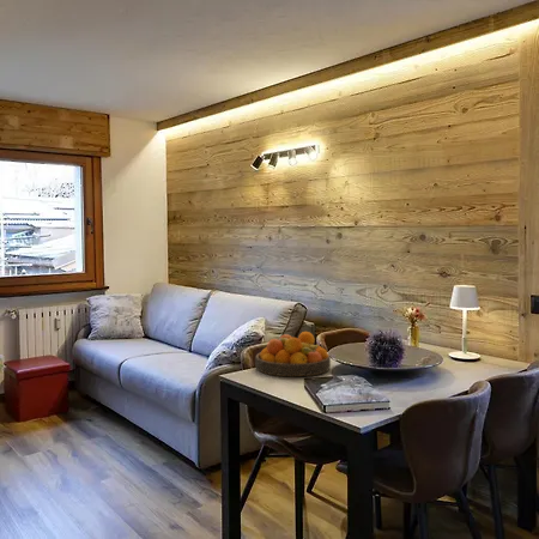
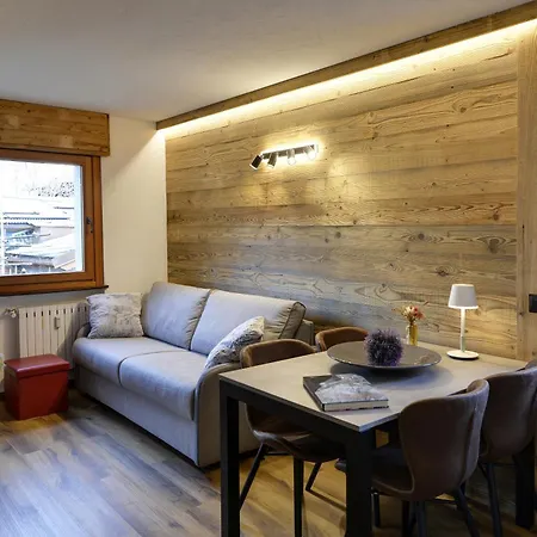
- fruit bowl [254,331,332,377]
